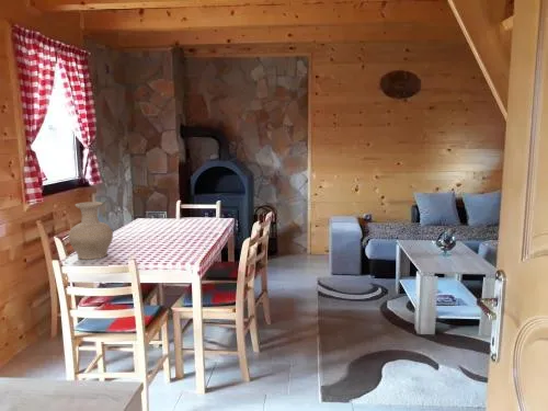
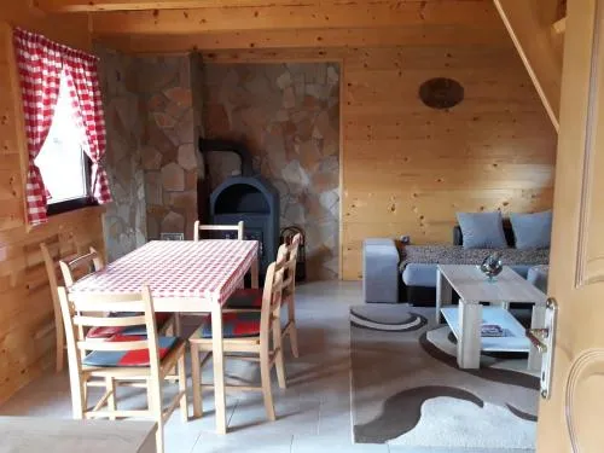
- vase [68,201,114,261]
